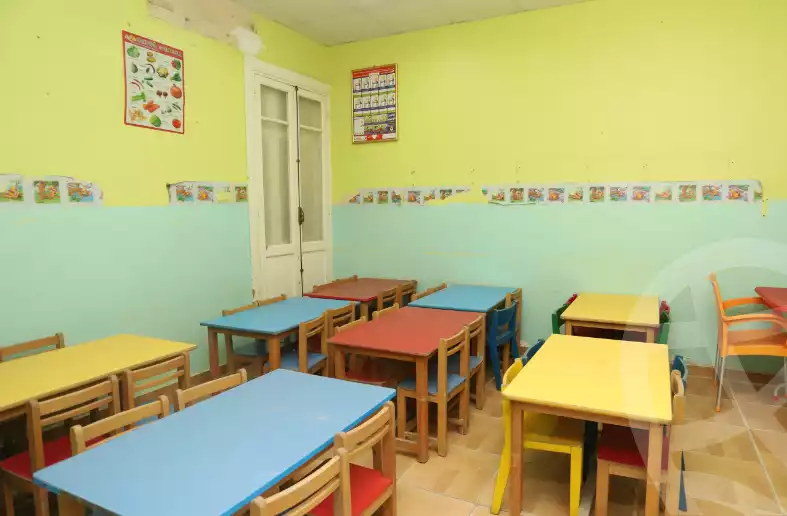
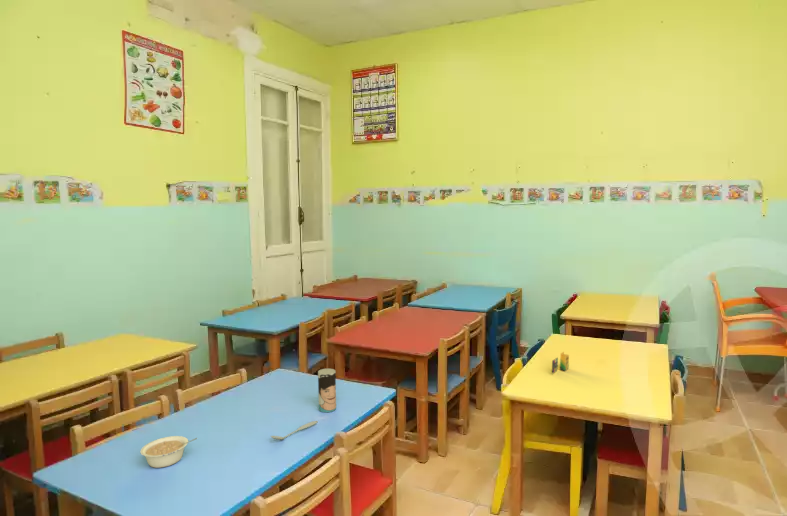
+ cup [317,368,337,413]
+ legume [140,435,198,469]
+ spoon [270,420,319,441]
+ crayon [551,351,570,375]
